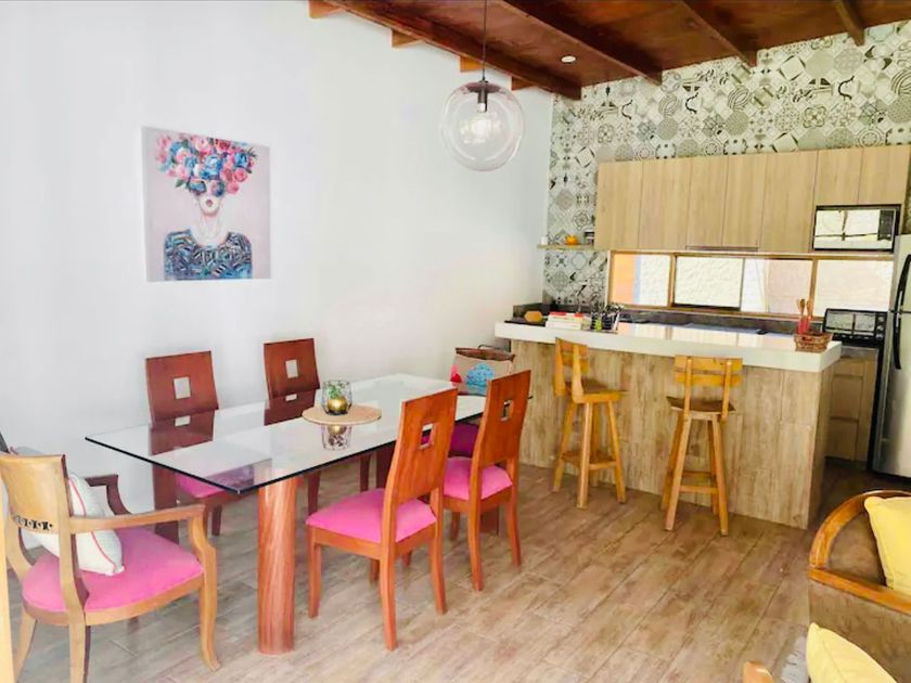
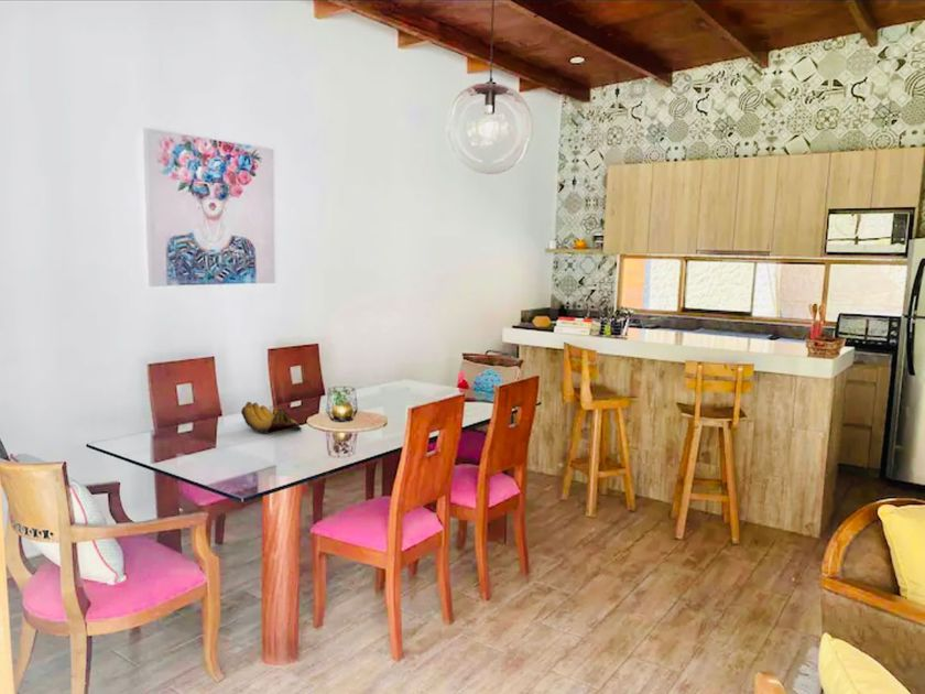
+ banana bunch [240,401,303,434]
